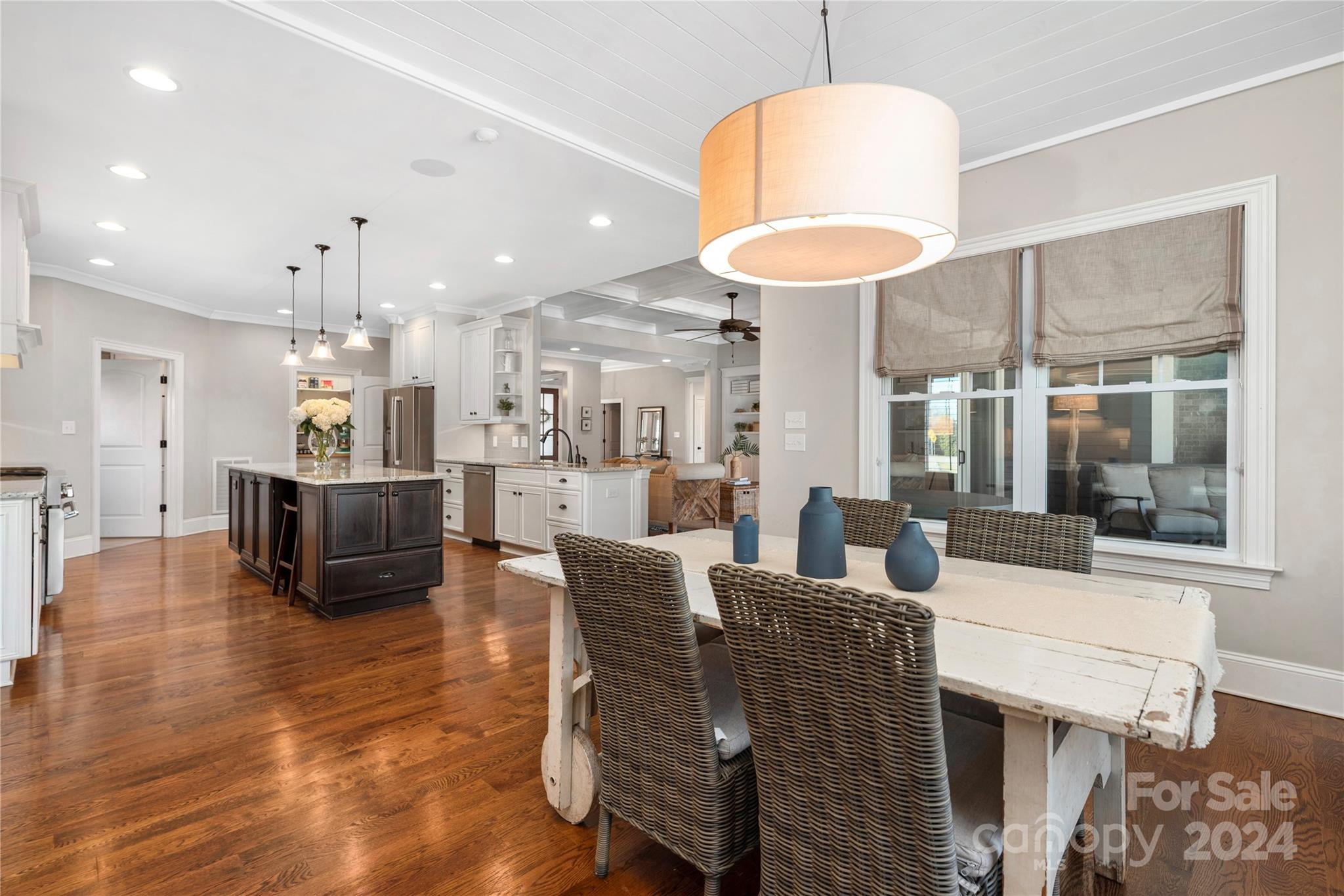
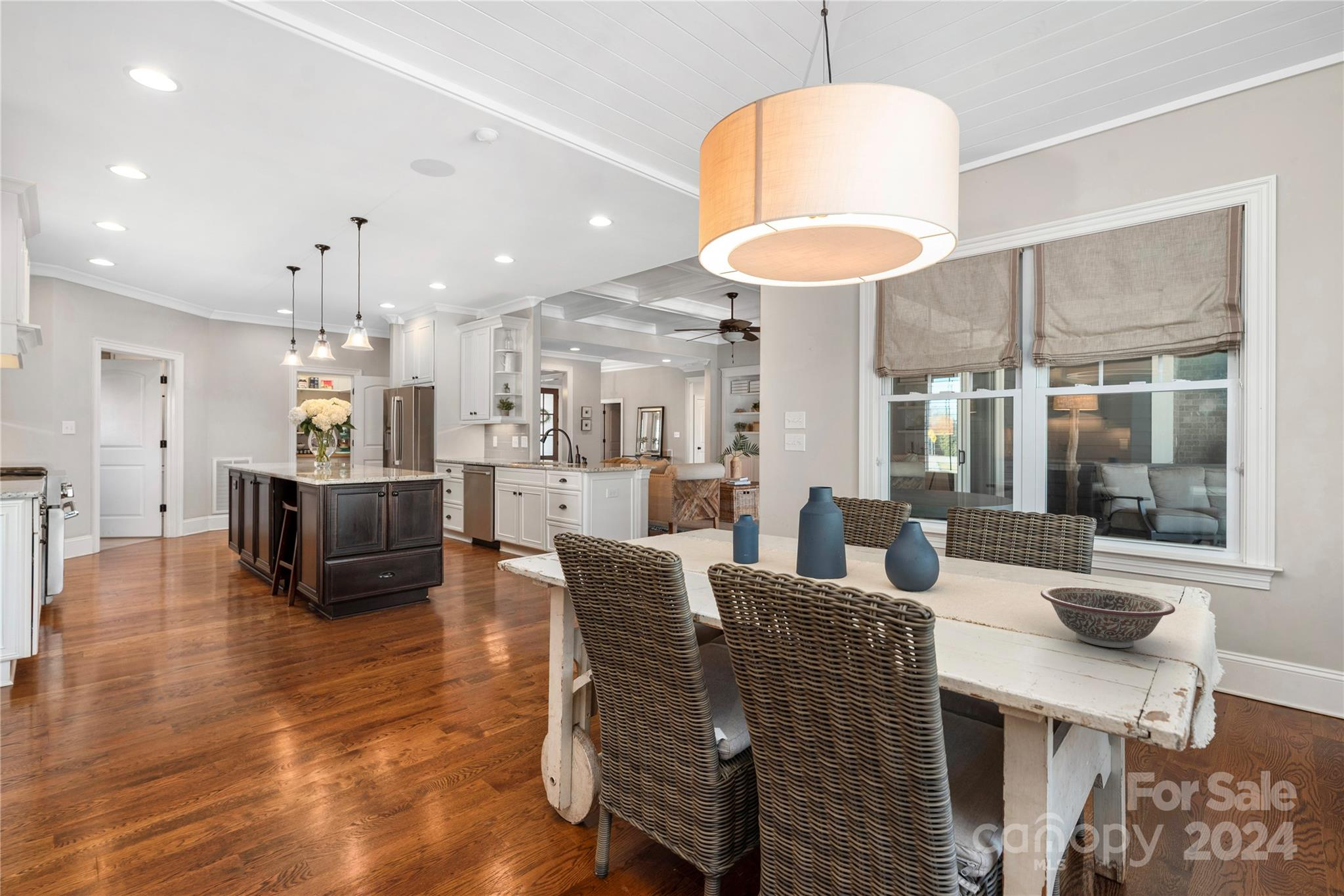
+ decorative bowl [1040,586,1176,649]
